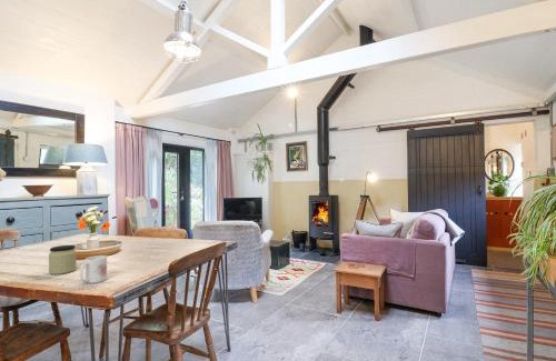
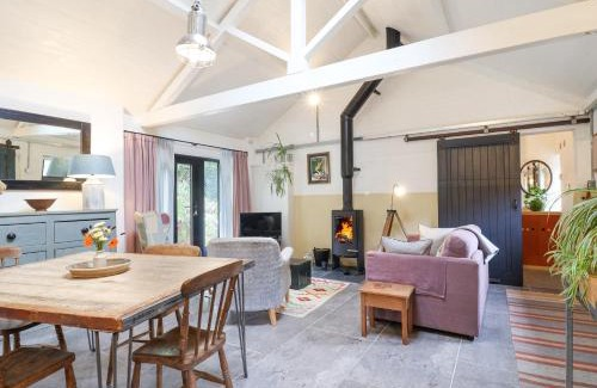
- mug [79,254,108,284]
- jar [48,244,78,275]
